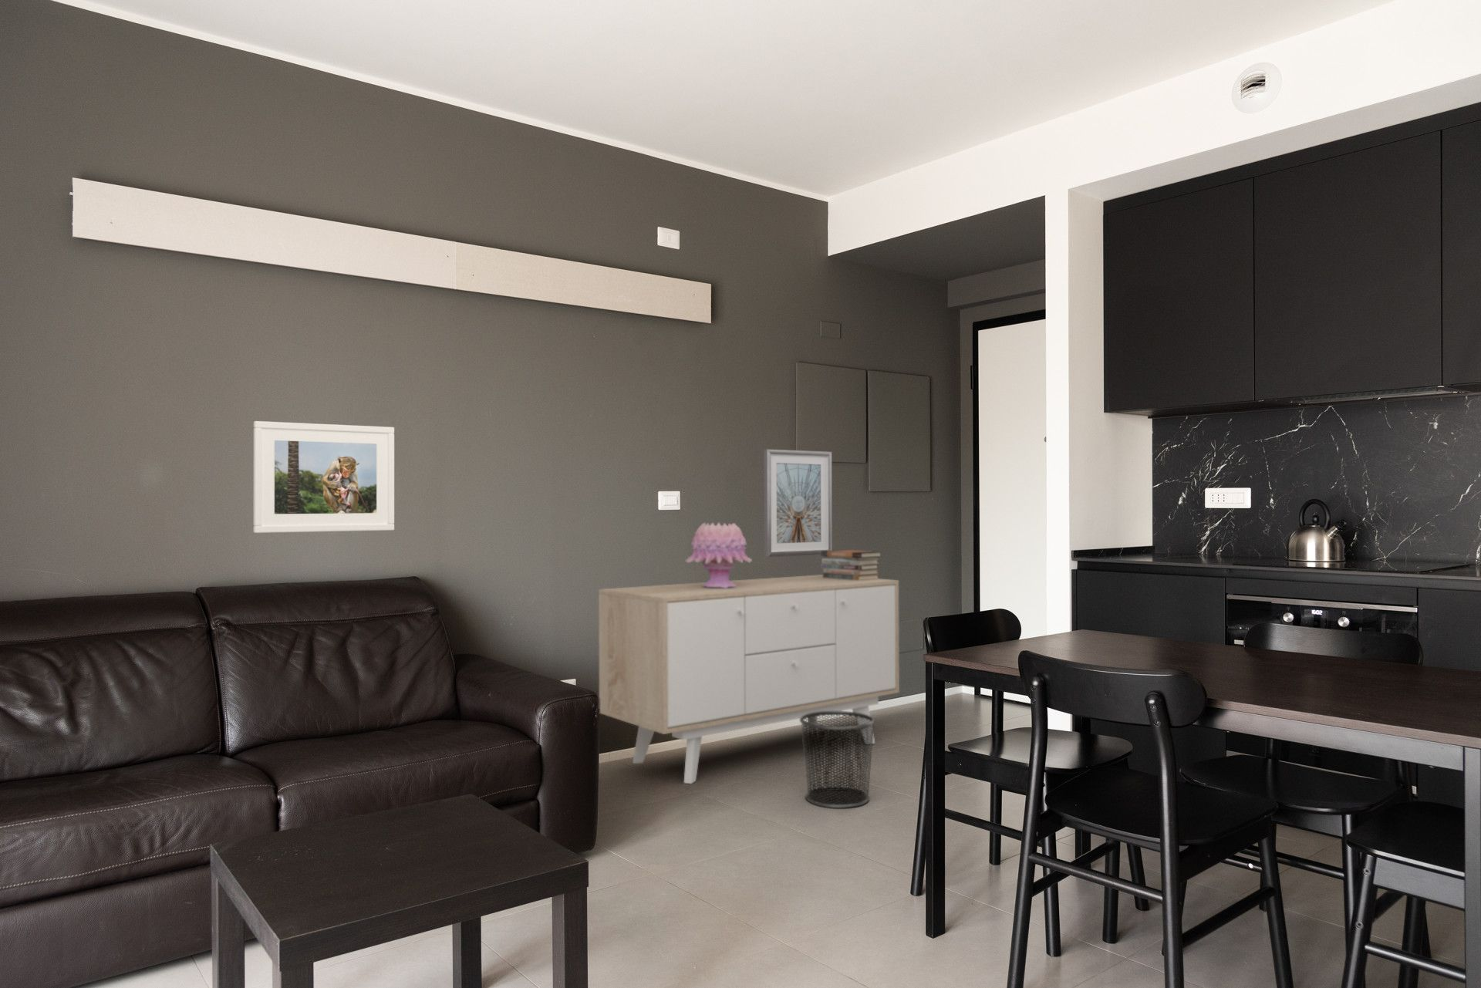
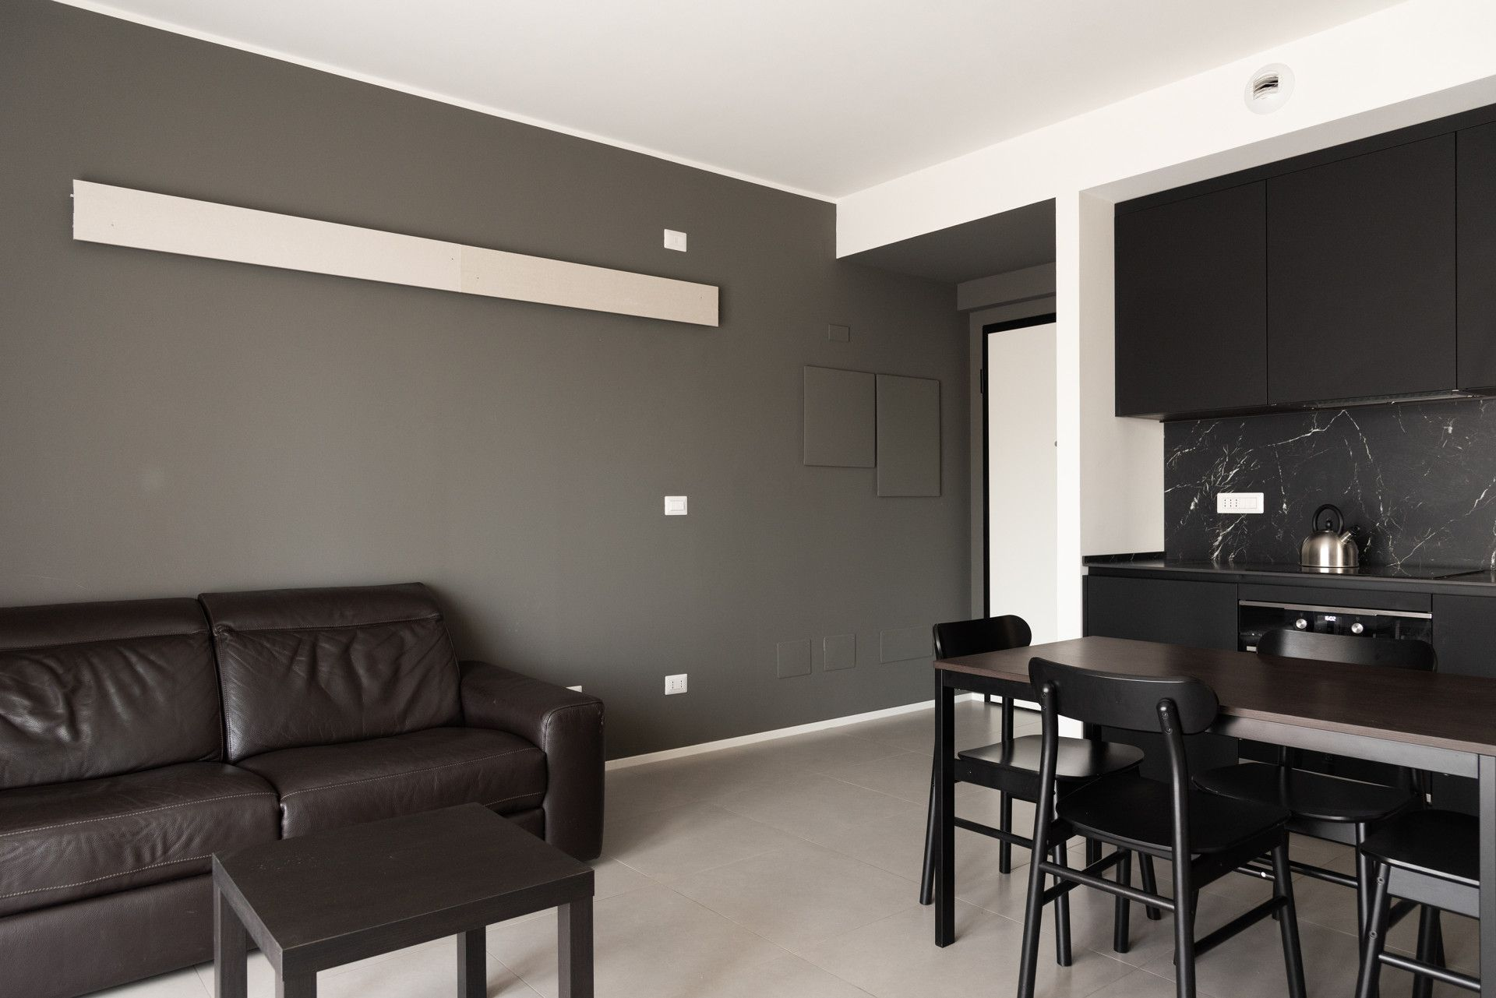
- decorative vase [685,522,753,589]
- book stack [820,549,883,581]
- sideboard [598,573,900,784]
- picture frame [763,448,833,558]
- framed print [253,420,395,534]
- waste bin [799,710,876,809]
